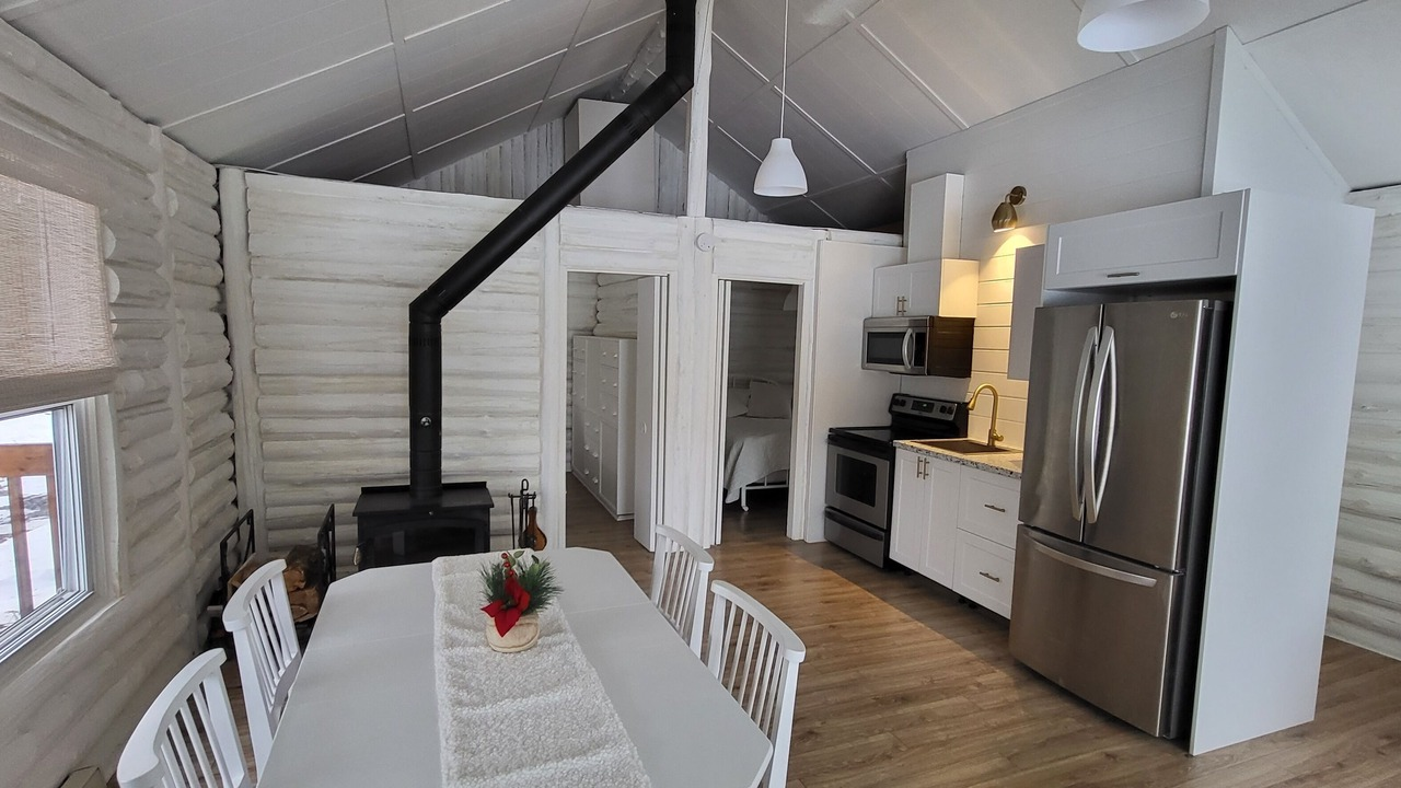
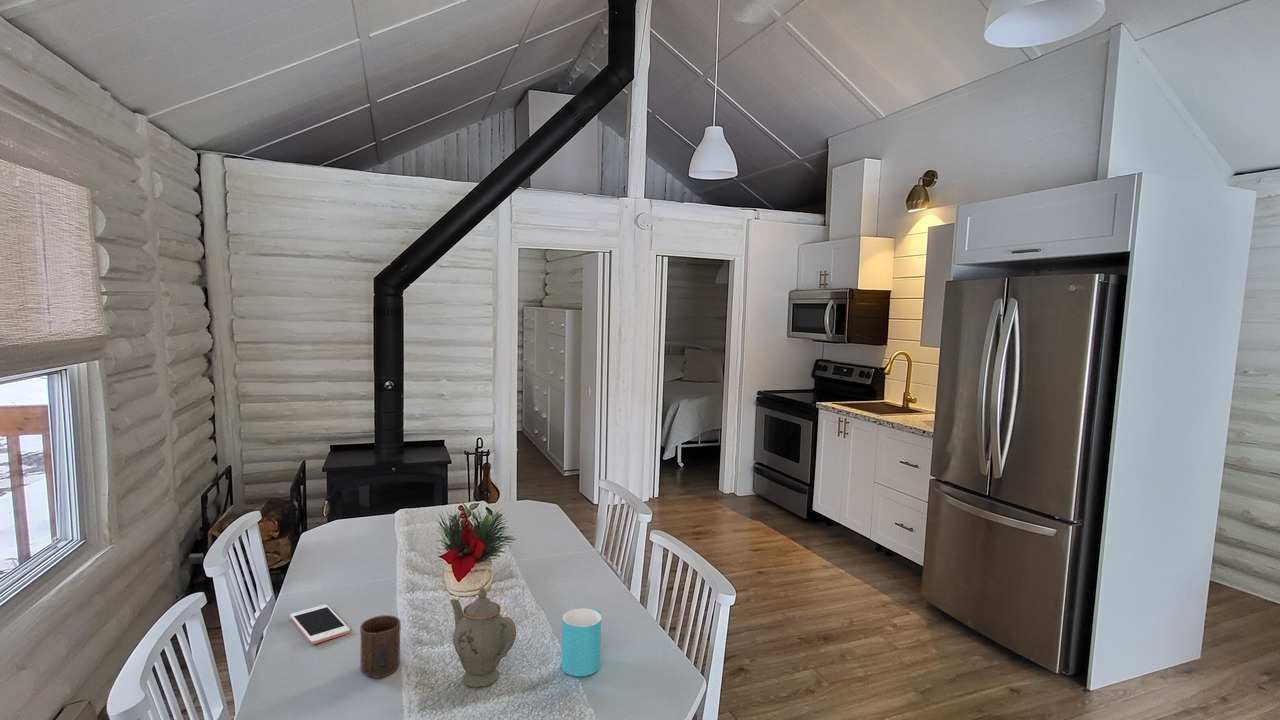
+ cell phone [289,604,351,645]
+ cup [561,607,602,677]
+ chinaware [449,586,517,688]
+ cup [359,614,402,679]
